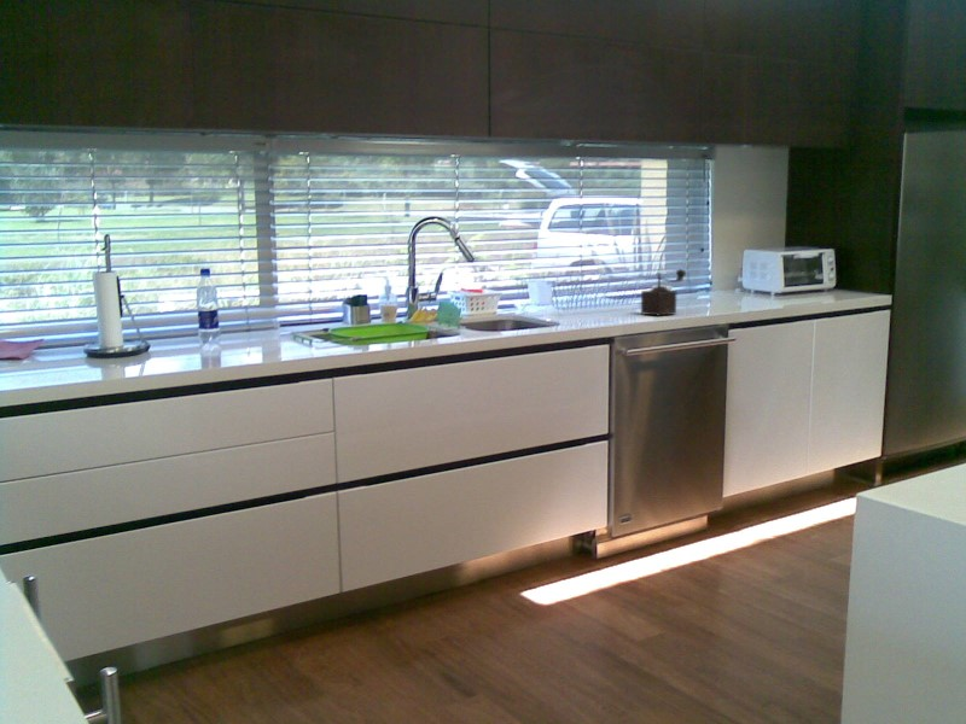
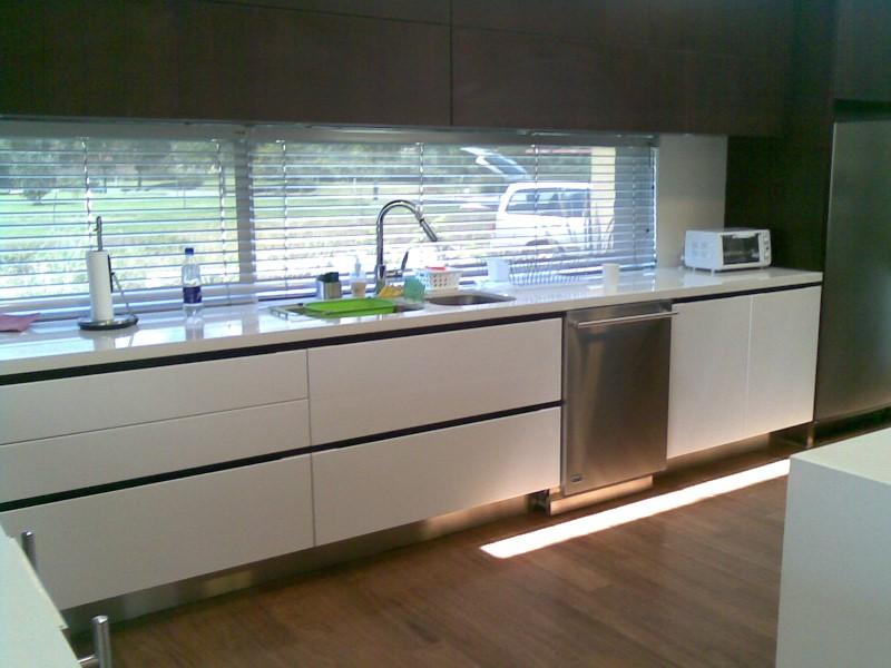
- pepper mill [640,268,687,317]
